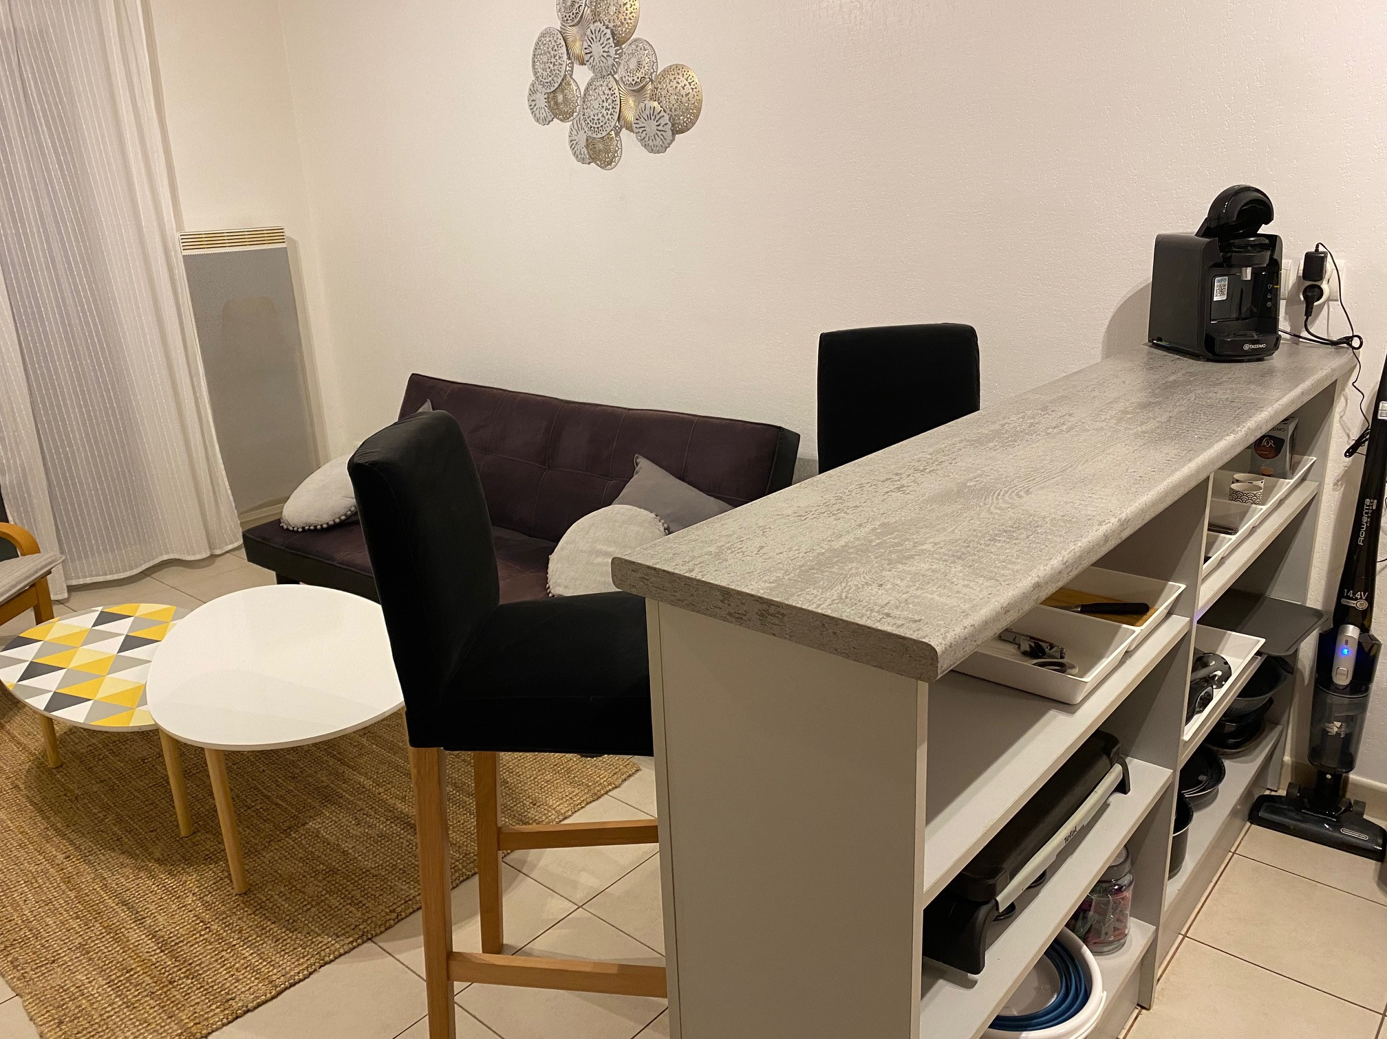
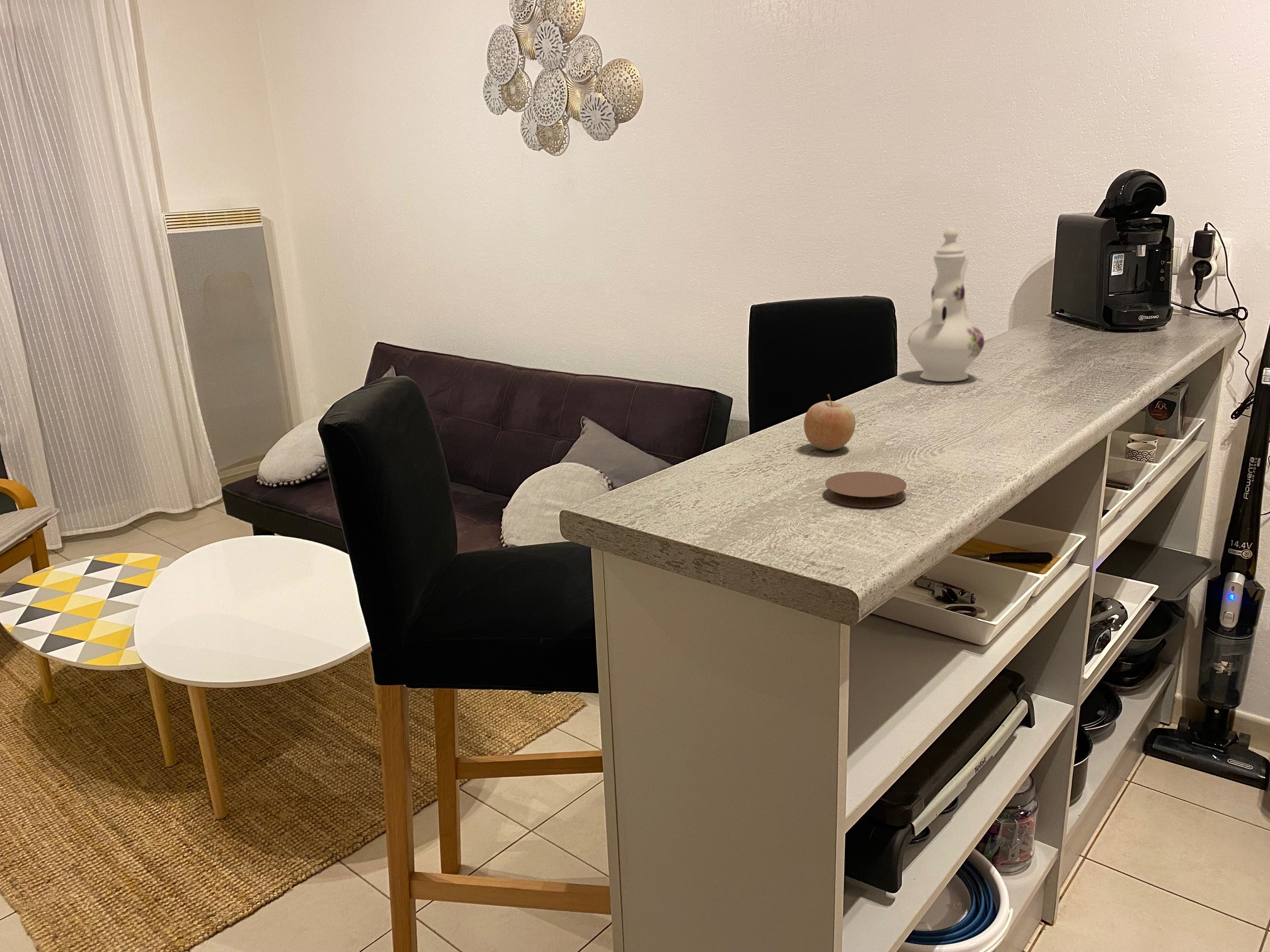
+ fruit [803,394,856,451]
+ chinaware [907,227,985,382]
+ coaster [825,471,907,508]
